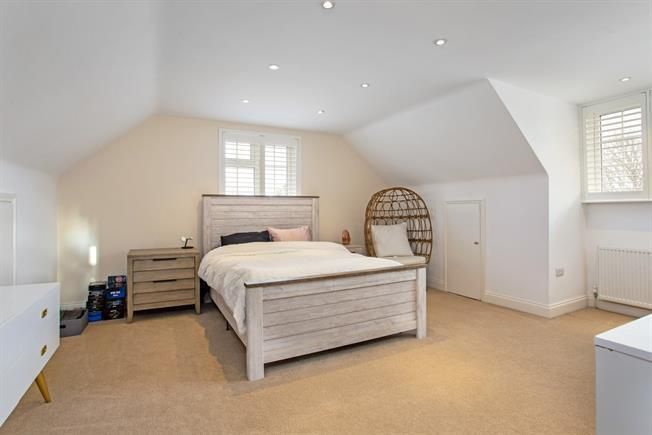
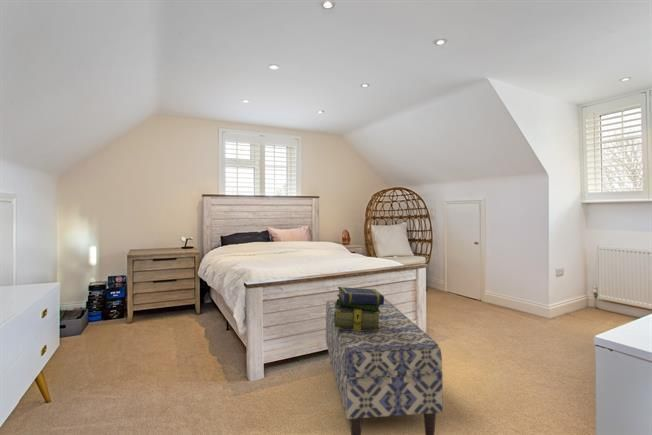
+ bench [325,298,444,435]
+ stack of books [334,286,385,331]
